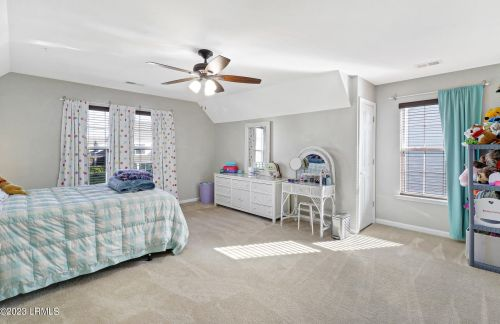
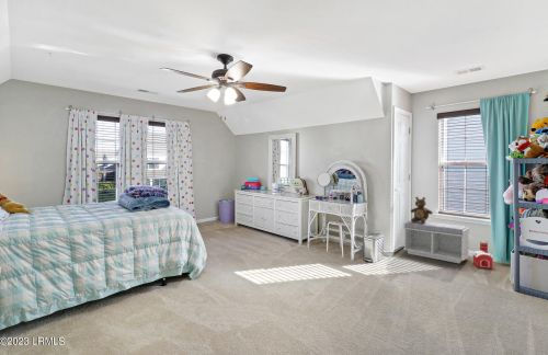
+ teddy bear [410,196,434,224]
+ bench [402,220,470,264]
+ toy house [471,240,494,270]
